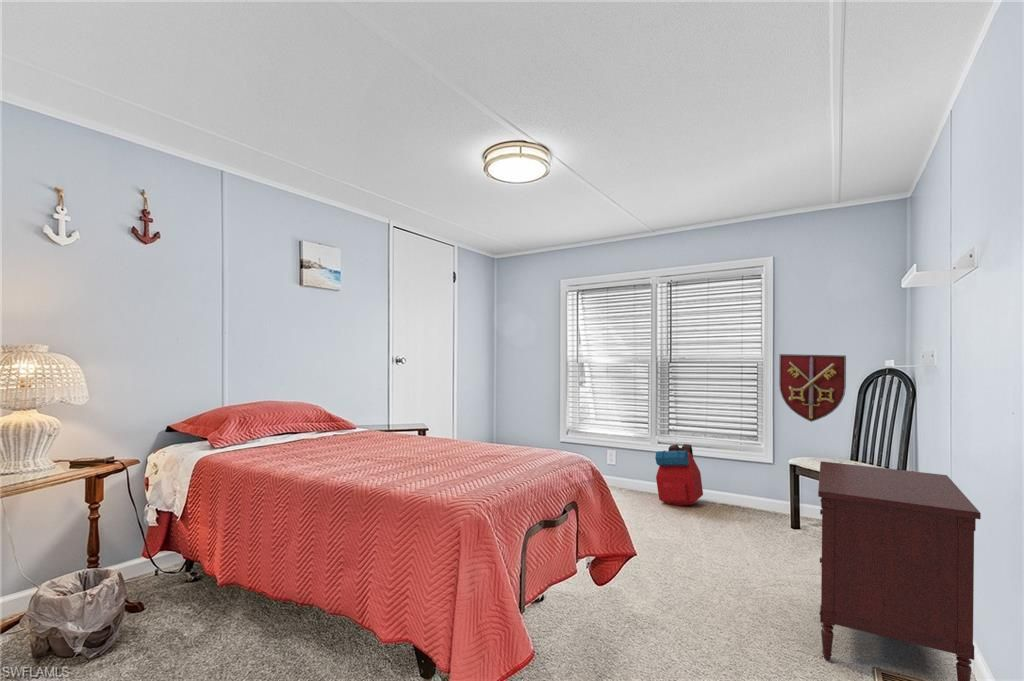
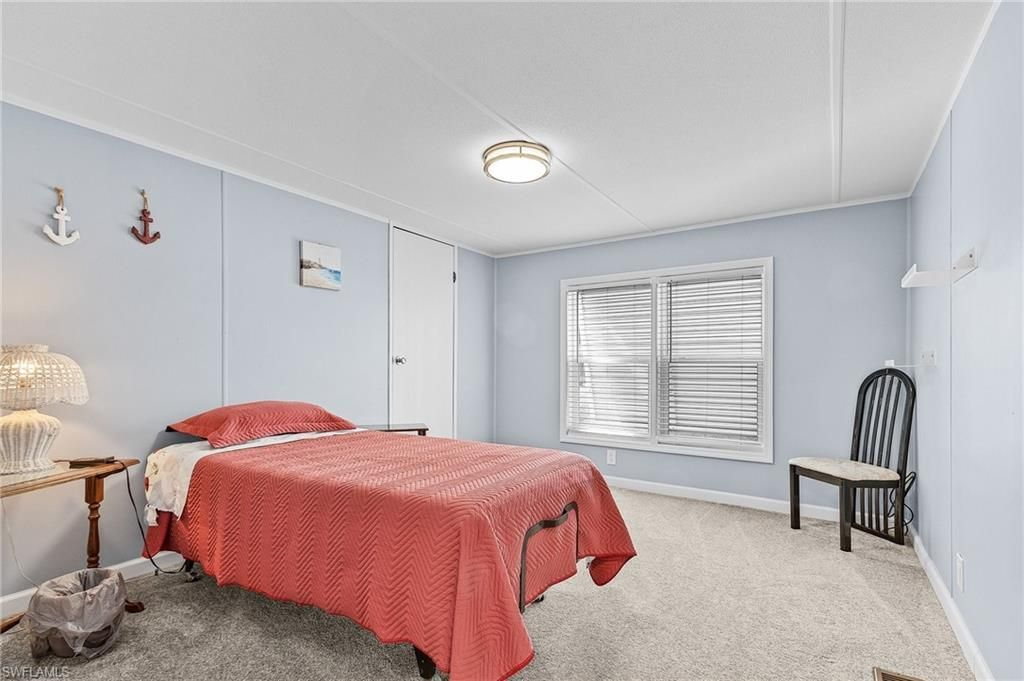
- dresser [817,460,982,681]
- decorative shield [778,353,847,423]
- backpack [654,443,704,507]
